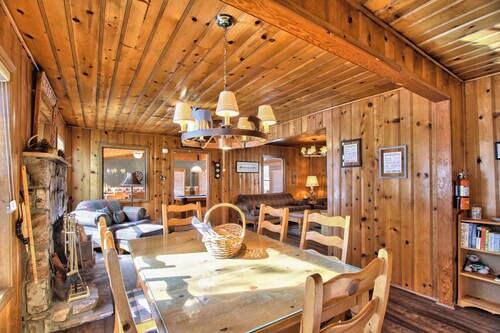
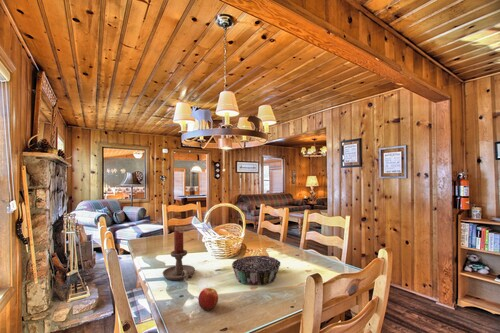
+ apple [197,287,219,311]
+ candle holder [162,230,196,281]
+ decorative bowl [231,255,281,286]
